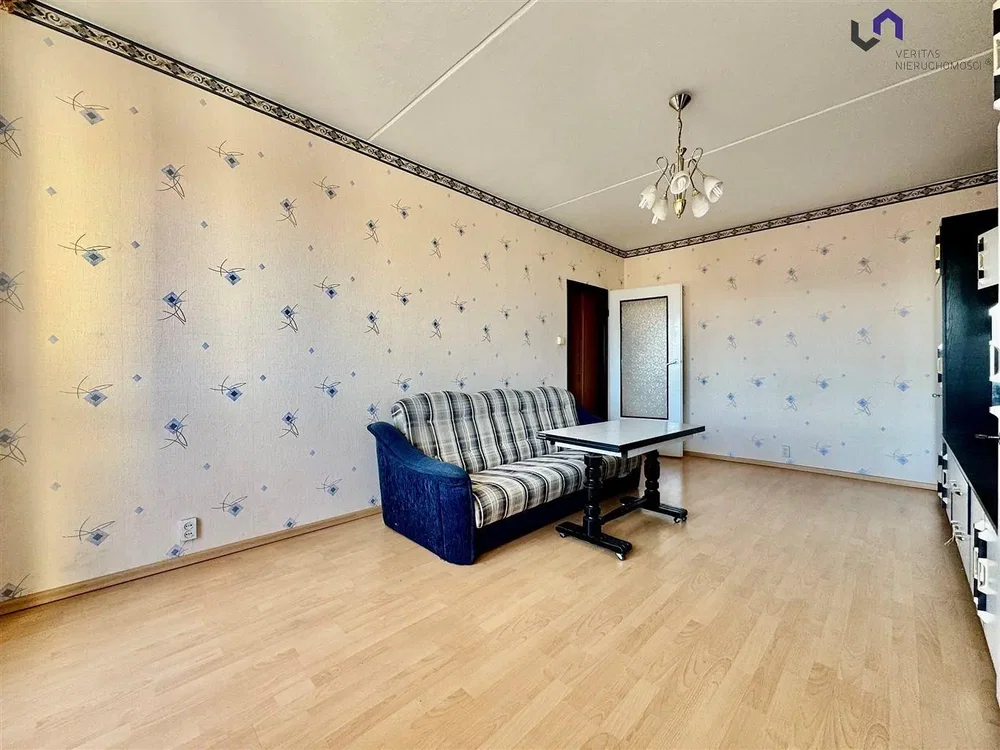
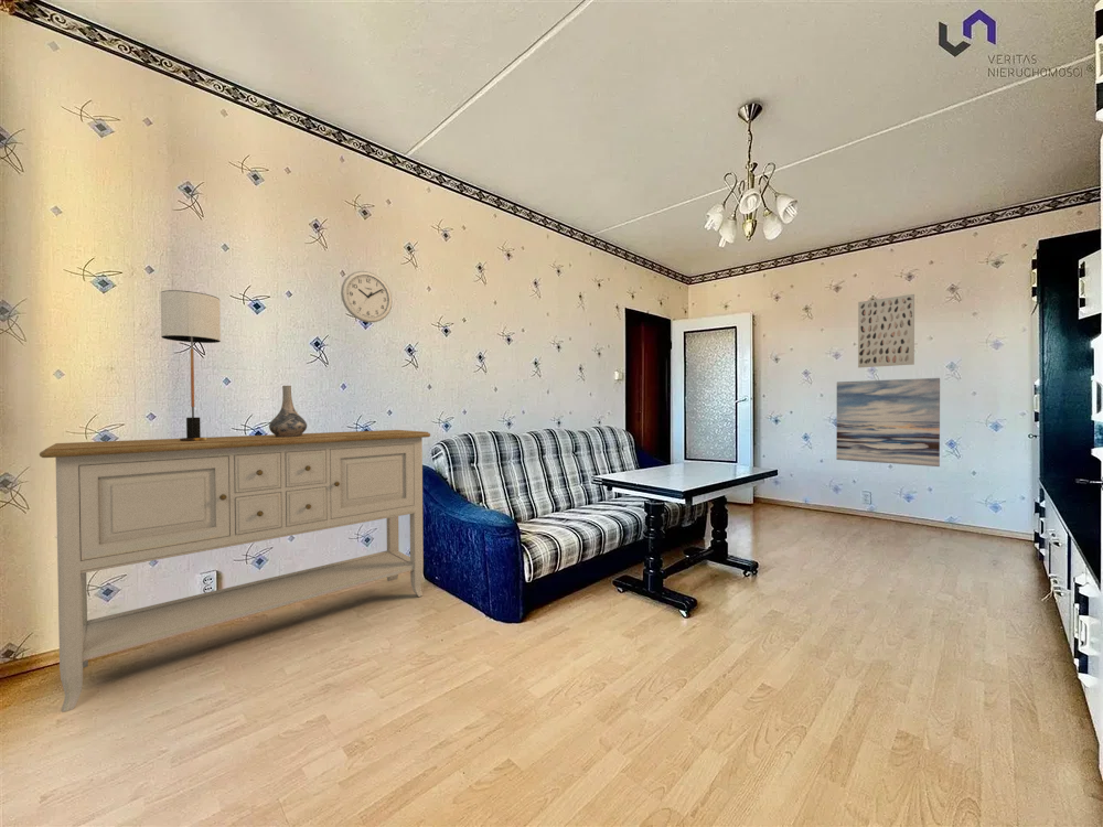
+ wall clock [340,270,394,323]
+ decorative vase [268,385,308,437]
+ wall art [835,377,941,468]
+ wall art [857,293,915,368]
+ table lamp [160,289,222,441]
+ sideboard [39,429,431,712]
